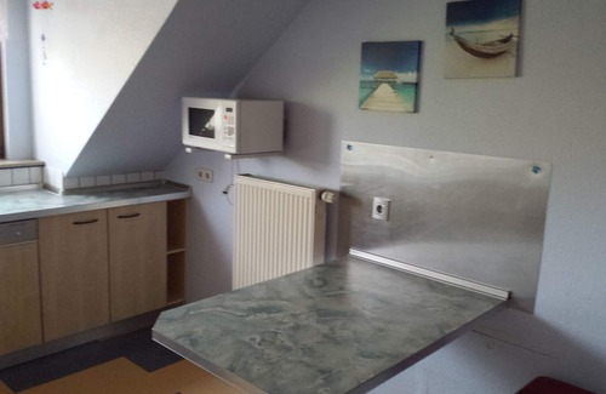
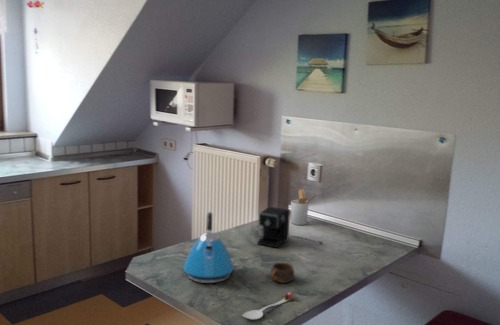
+ kettle [182,211,235,284]
+ utensil holder [290,188,319,226]
+ coffee maker [257,206,324,249]
+ cup [270,262,295,284]
+ spoon [241,291,295,320]
